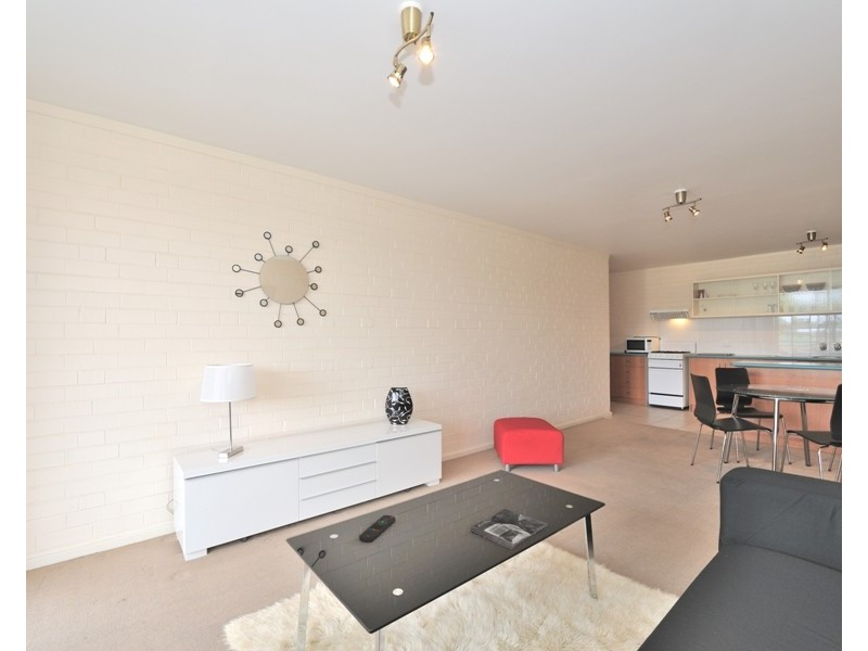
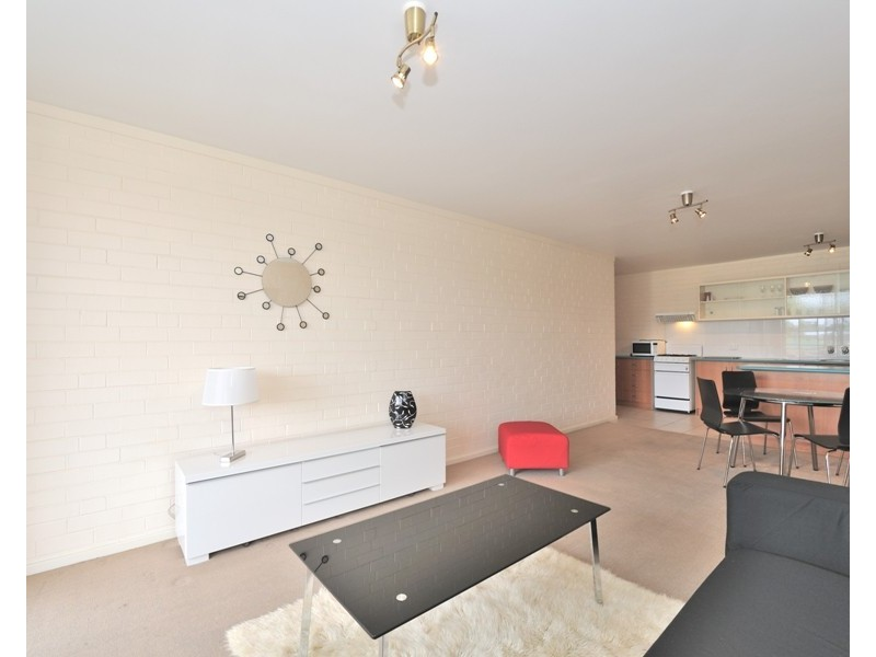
- remote control [358,514,396,544]
- magazine [469,508,549,550]
